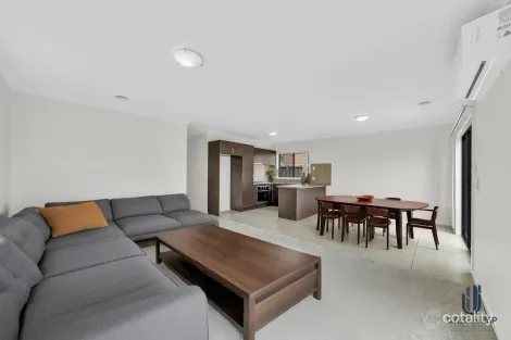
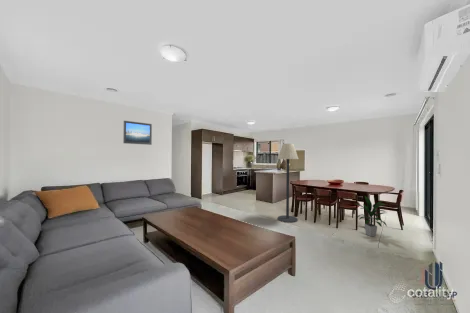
+ indoor plant [355,195,388,237]
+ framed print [122,120,153,146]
+ floor lamp [277,143,299,224]
